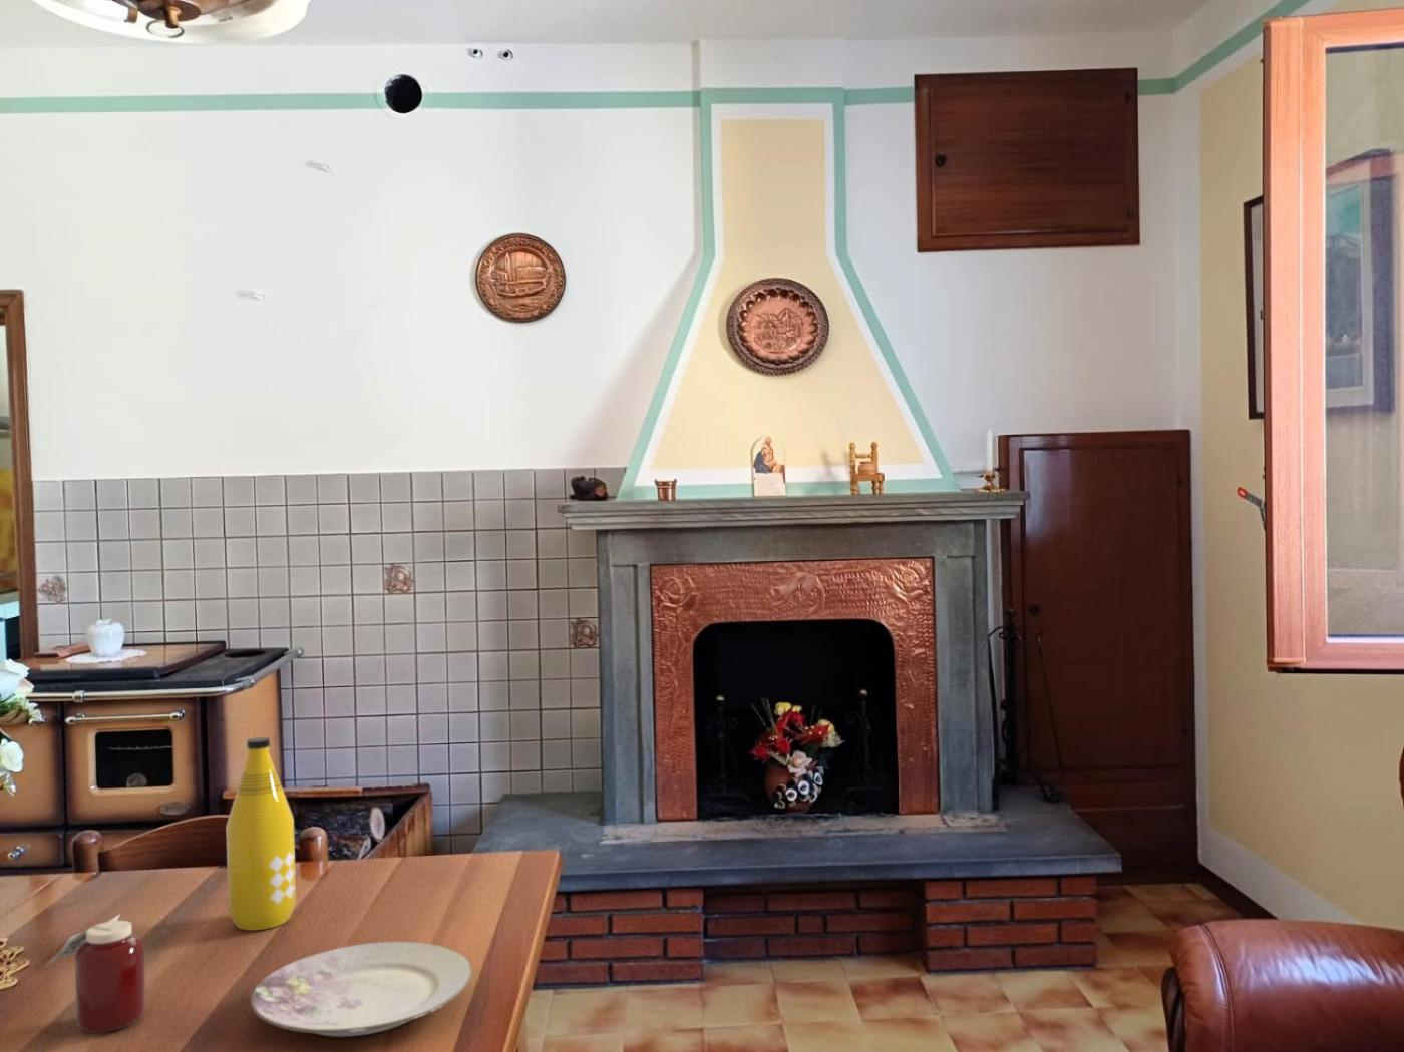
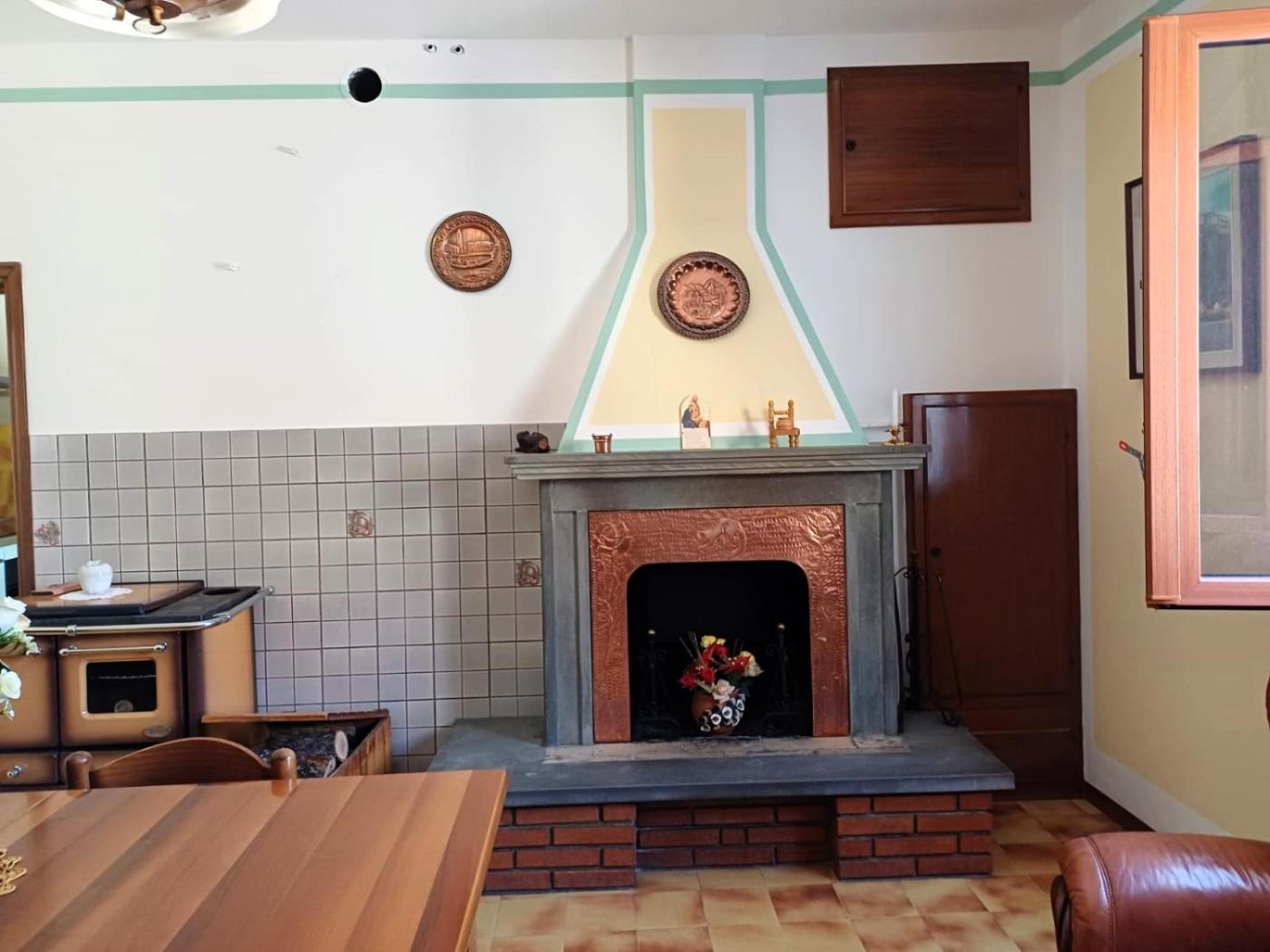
- jar [42,913,146,1034]
- bottle [224,736,297,930]
- plate [250,939,474,1038]
